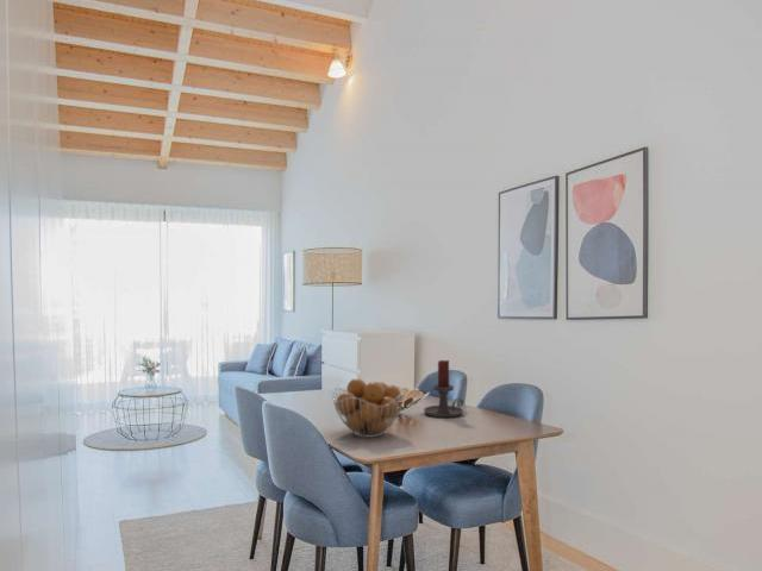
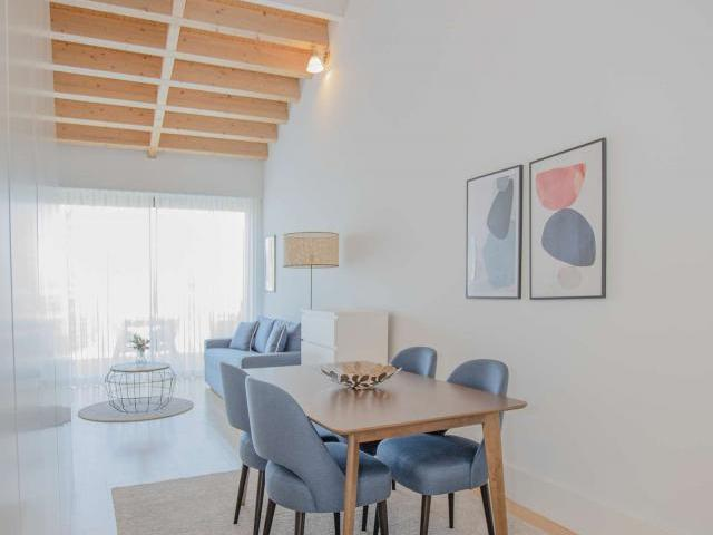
- fruit basket [331,377,406,438]
- candle holder [423,359,464,419]
